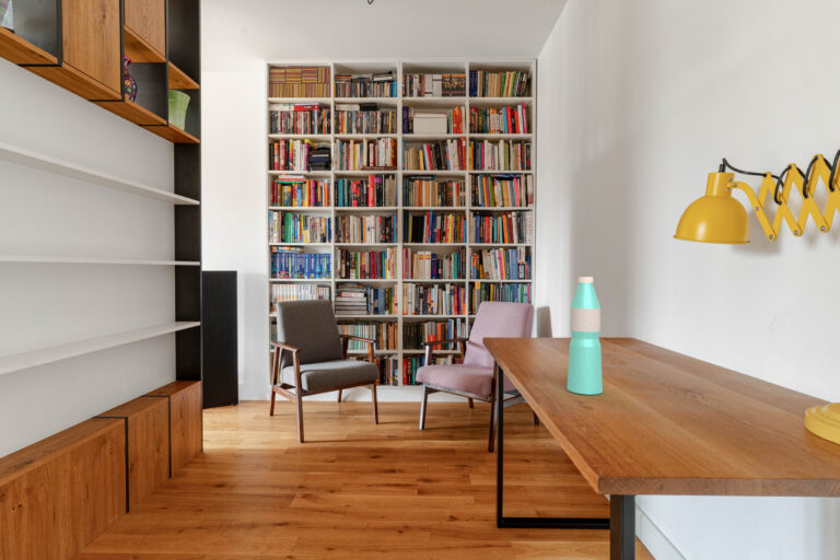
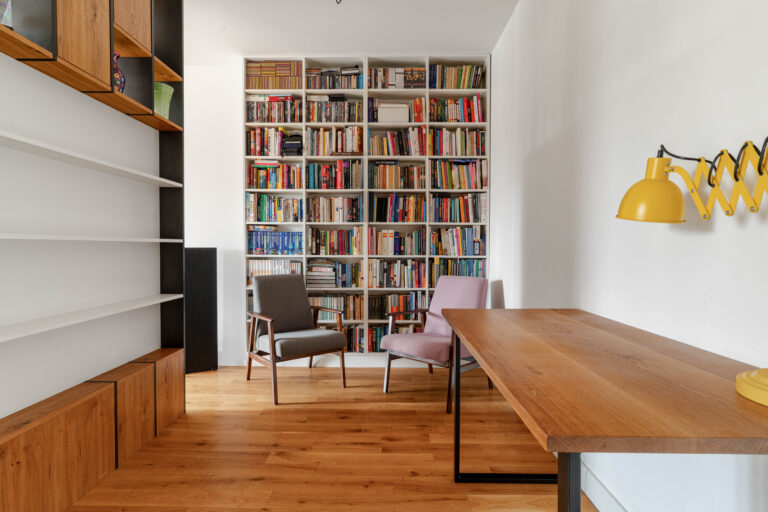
- water bottle [565,276,604,396]
